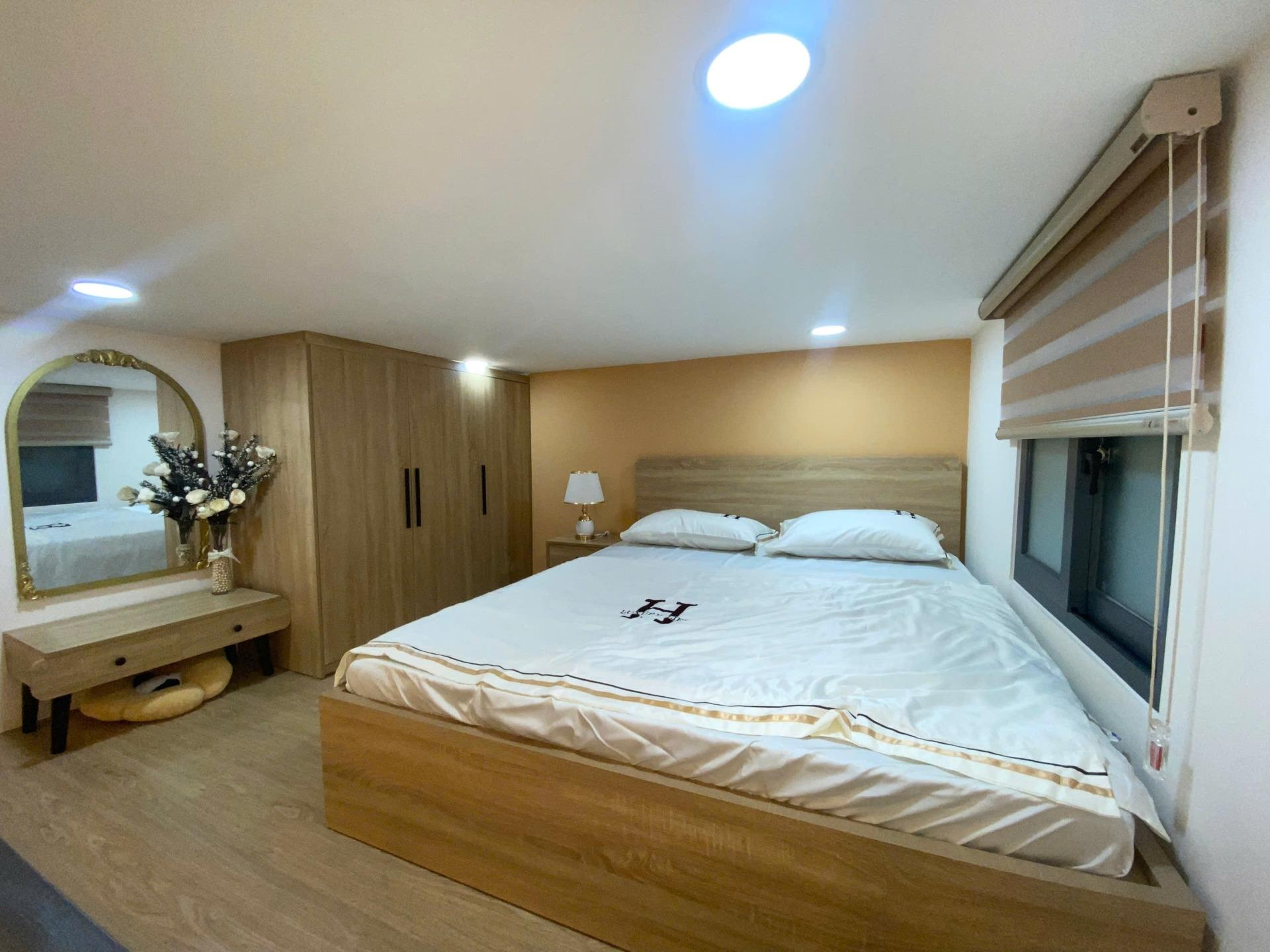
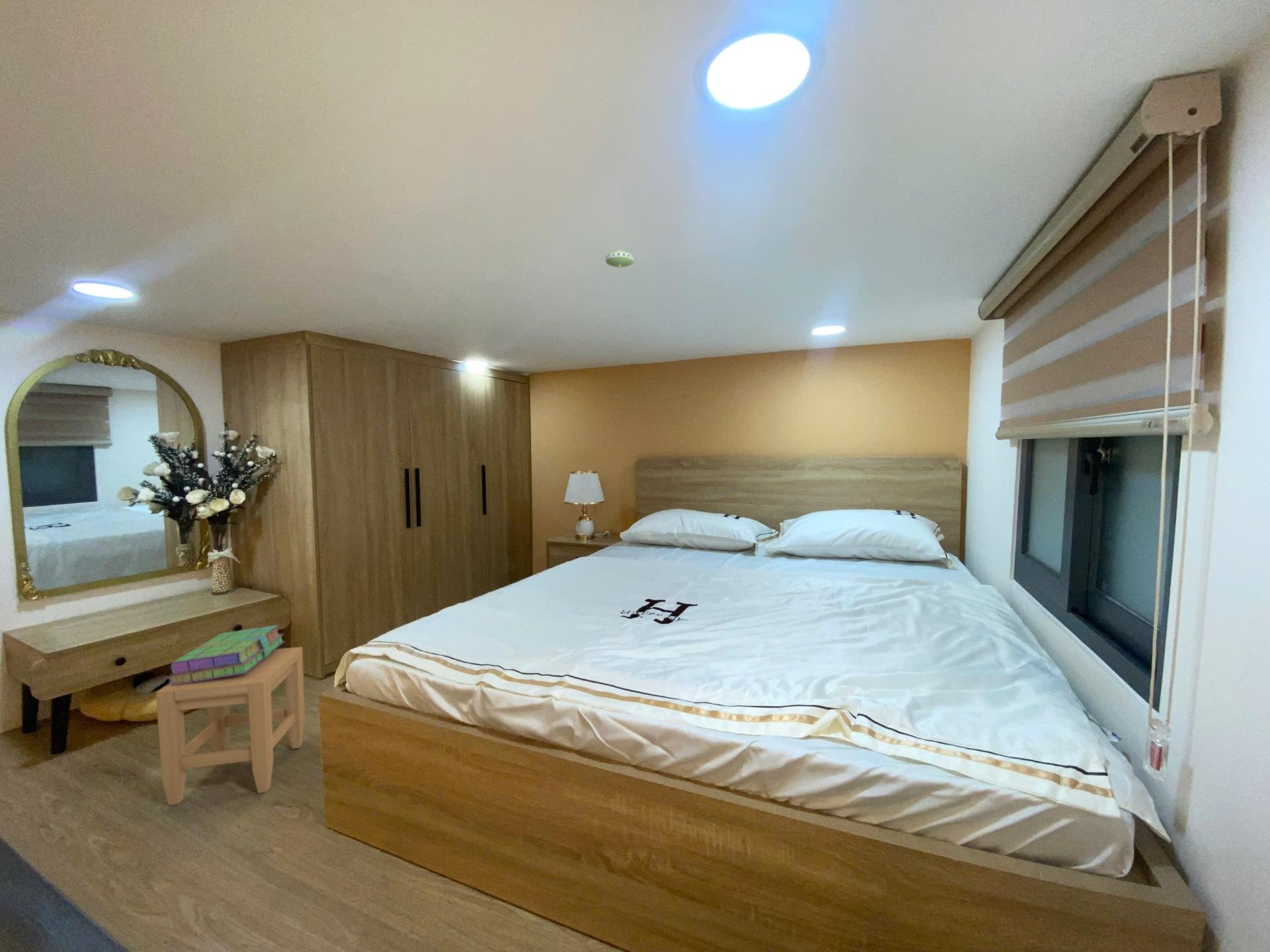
+ smoke detector [605,249,634,268]
+ stool [155,646,306,807]
+ stack of books [169,624,286,686]
